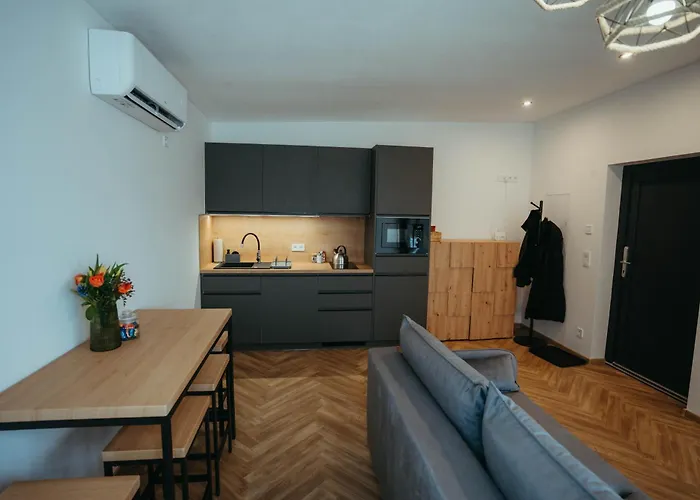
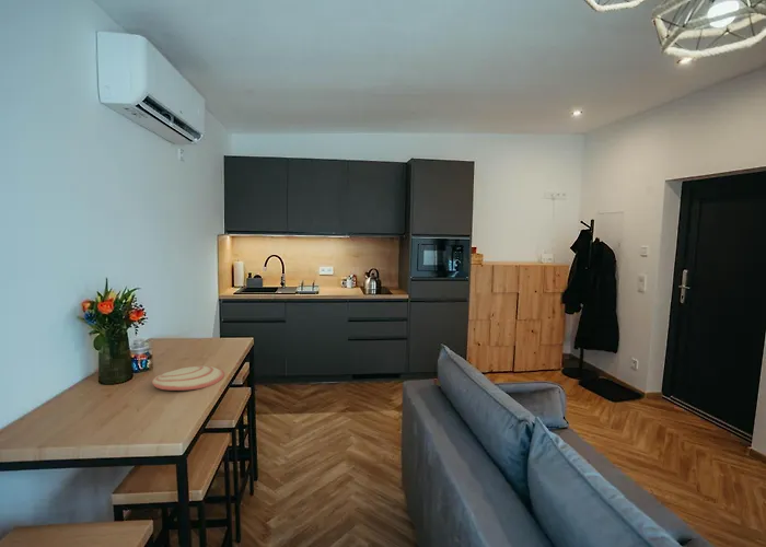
+ plate [151,364,225,392]
